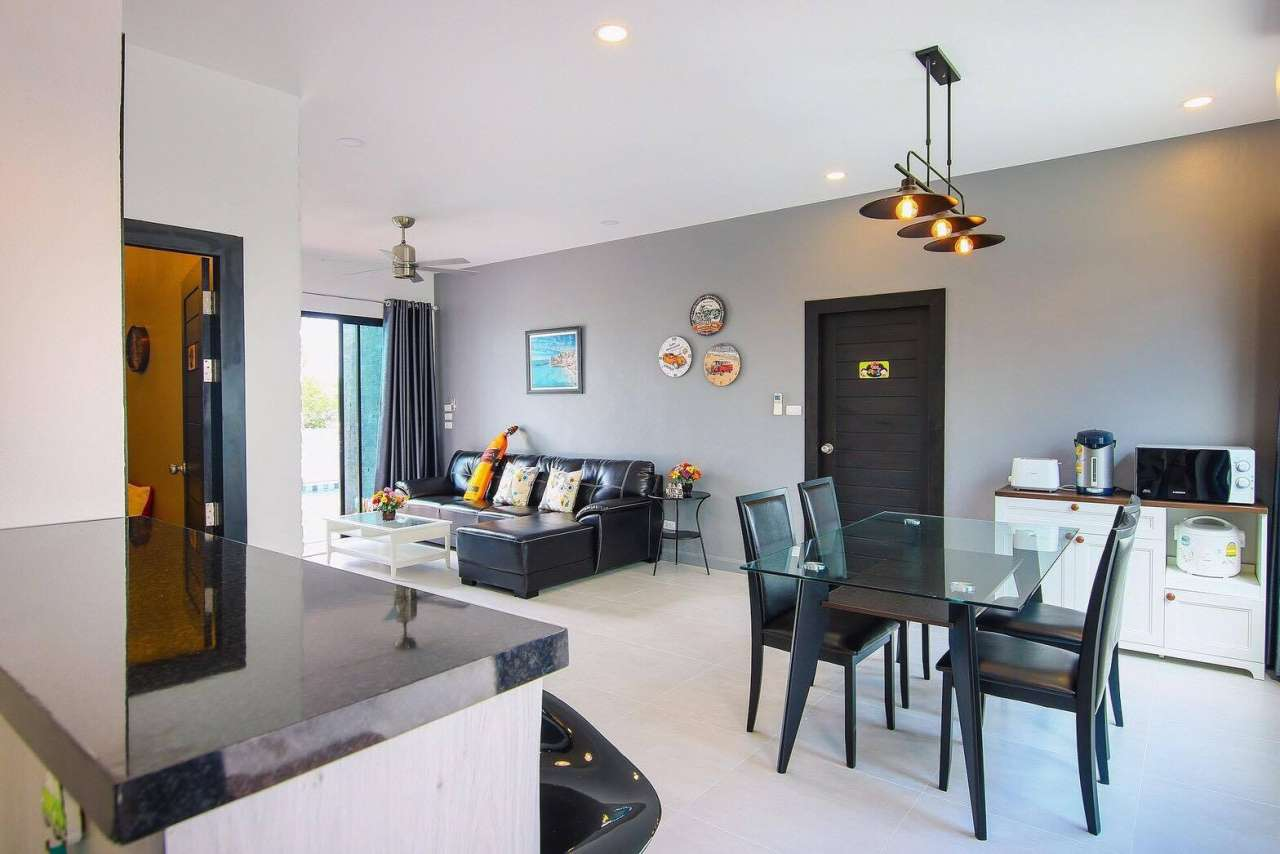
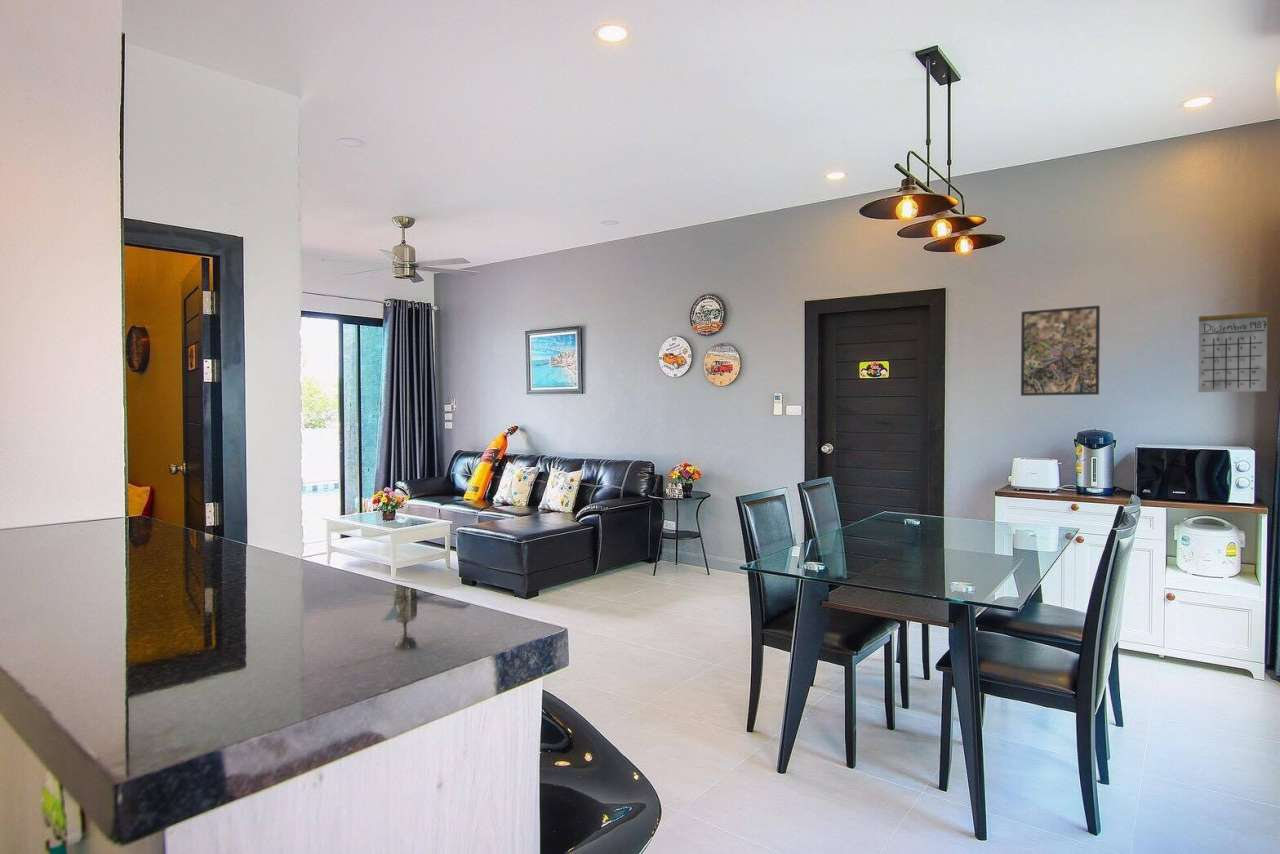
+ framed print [1020,305,1101,397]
+ calendar [1197,295,1269,393]
